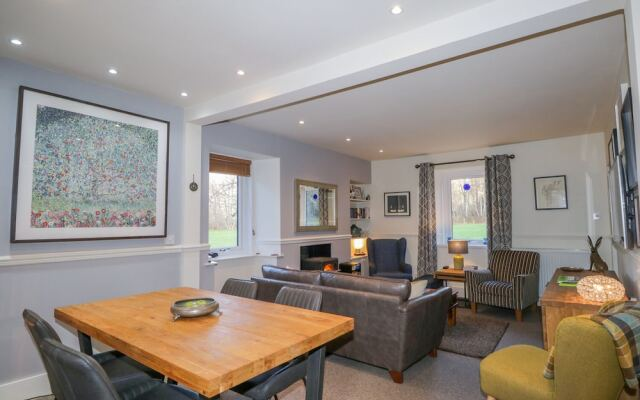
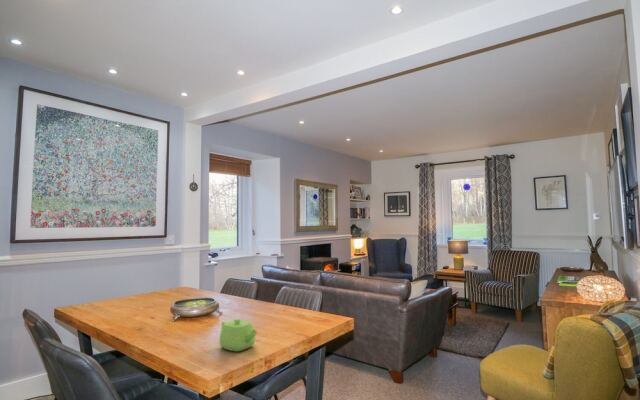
+ teapot [218,318,258,352]
